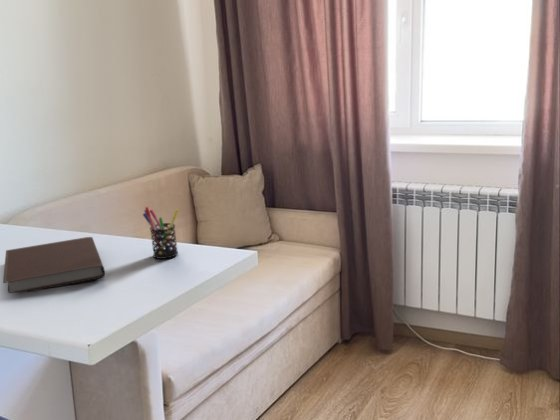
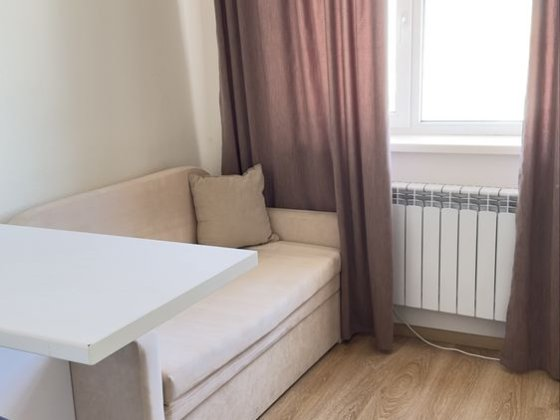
- pen holder [142,206,180,260]
- notebook [2,236,106,294]
